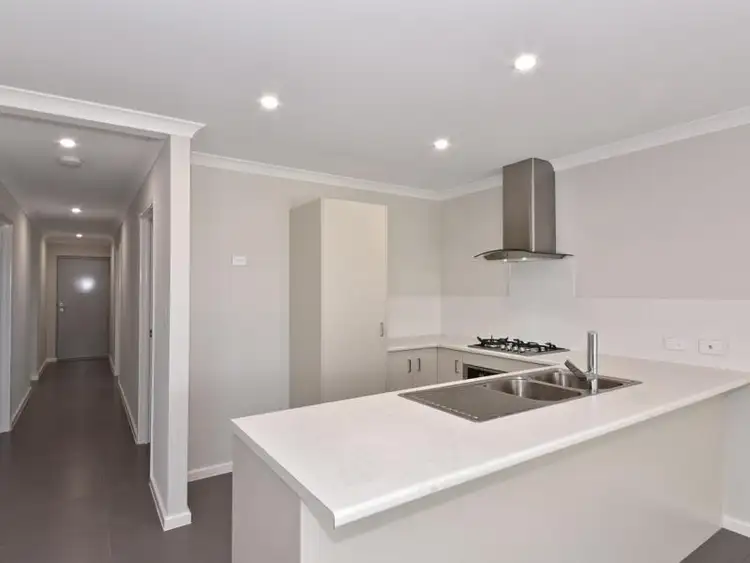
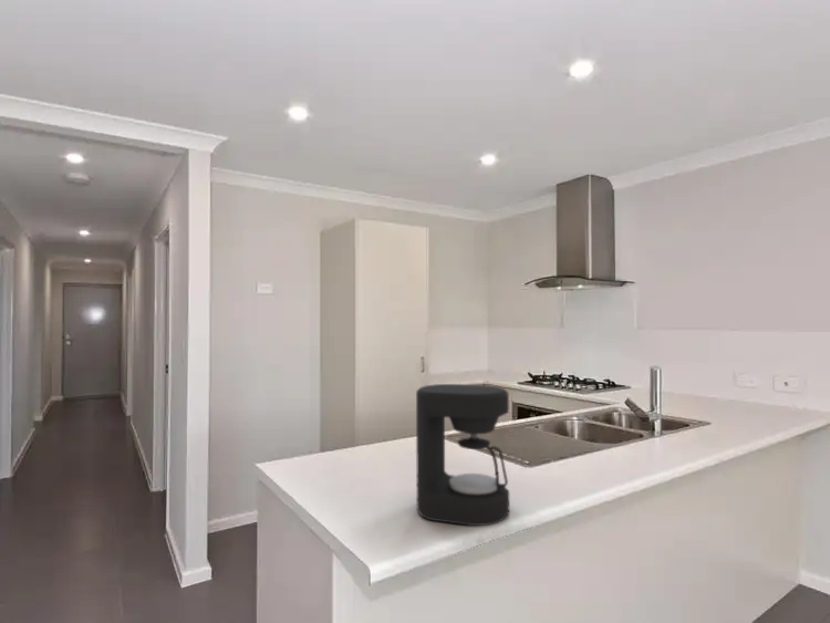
+ coffee maker [415,383,510,527]
